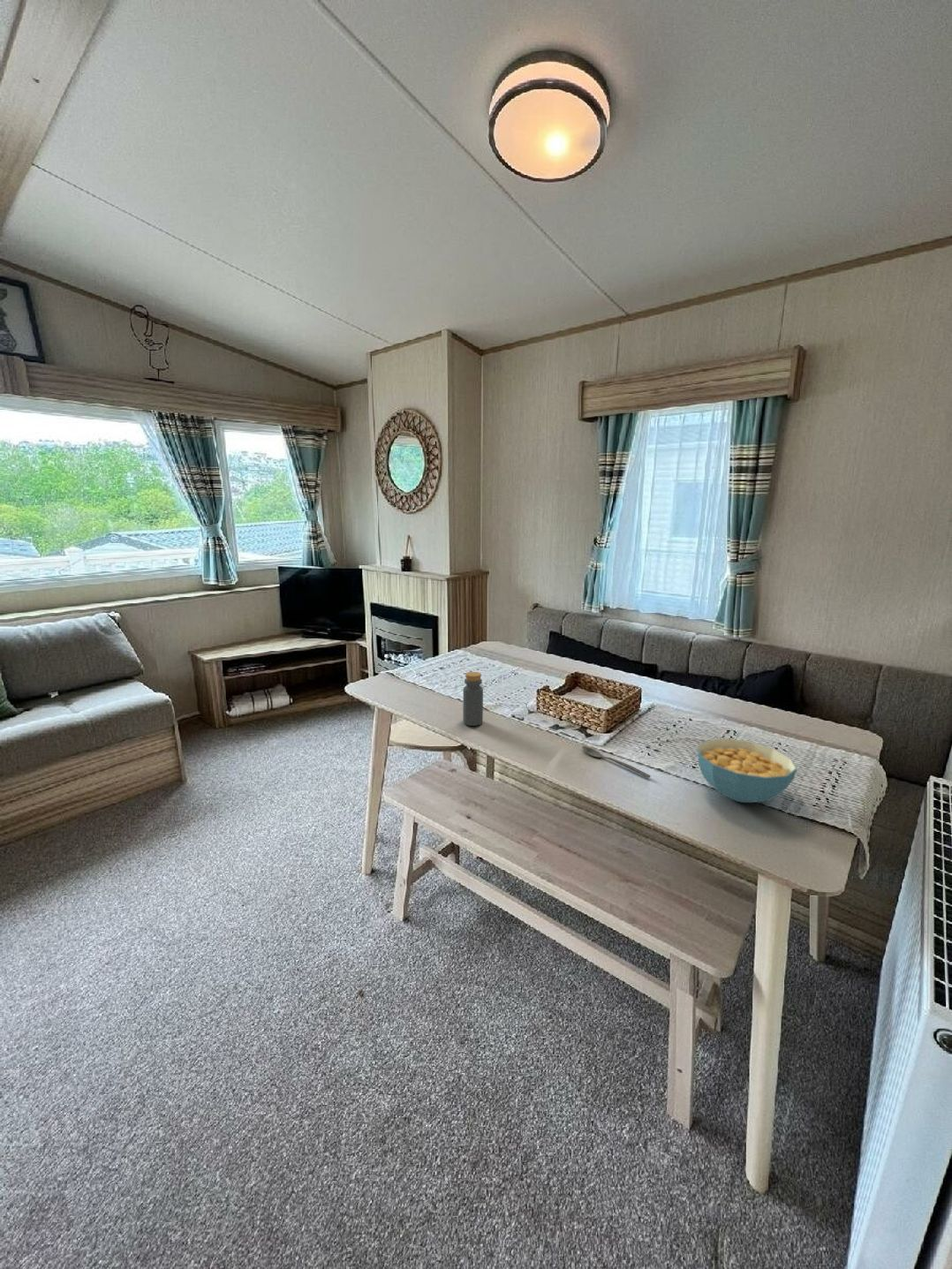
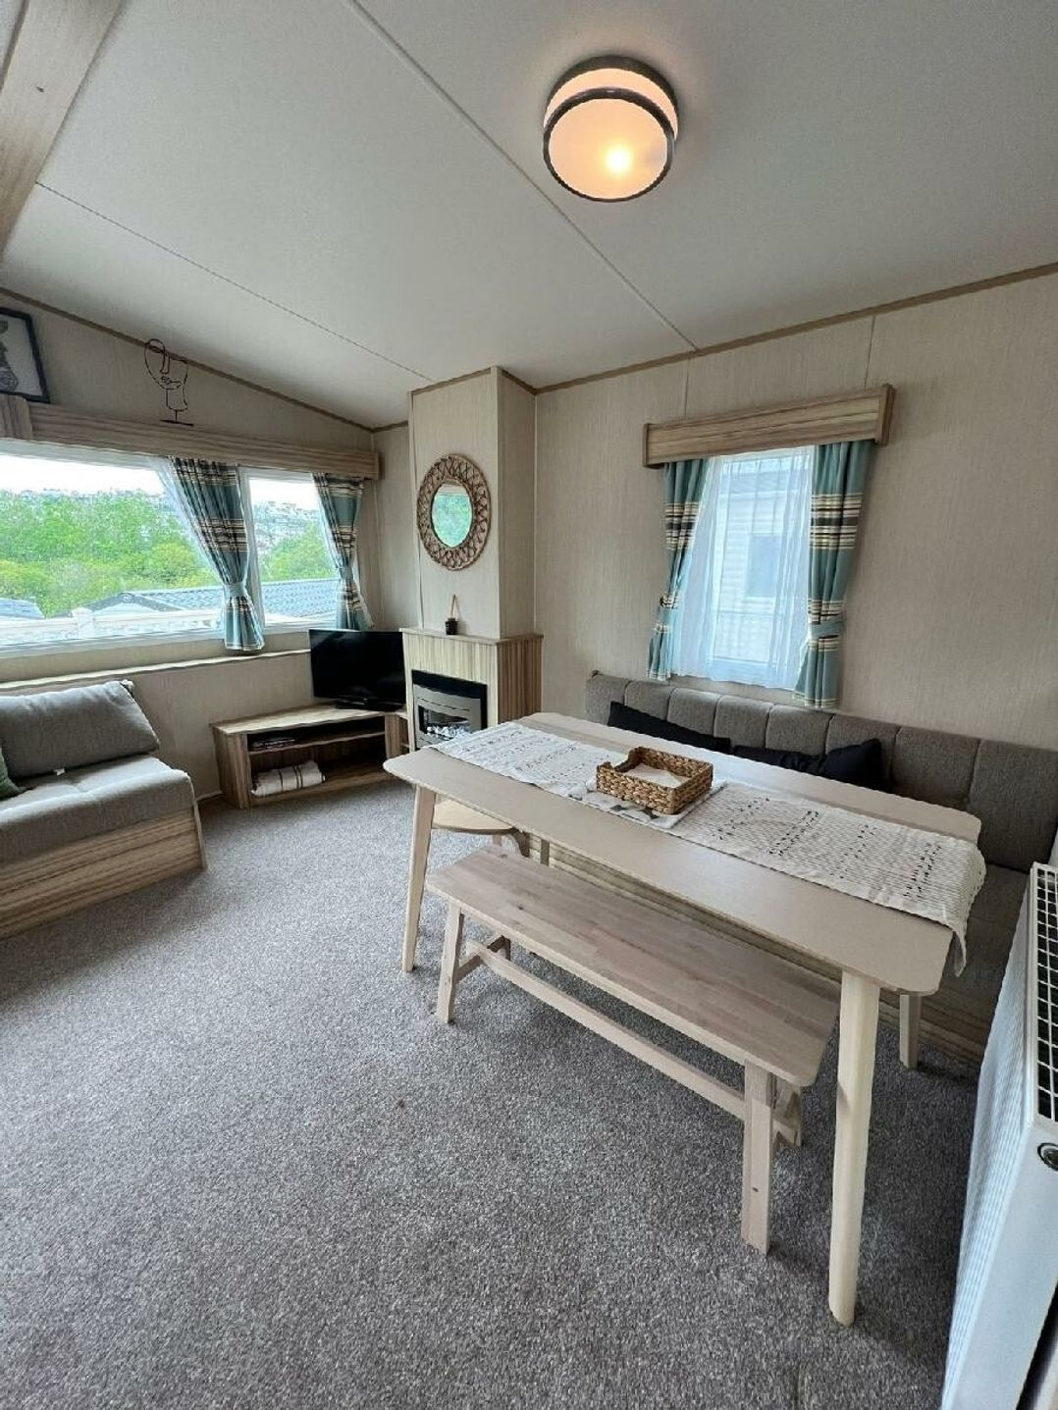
- bottle [462,671,484,727]
- cereal bowl [696,737,798,804]
- spoon [581,745,651,779]
